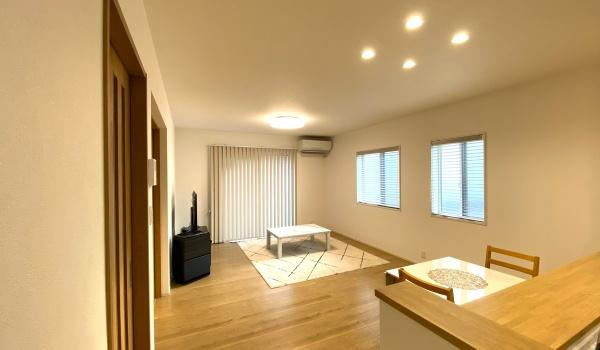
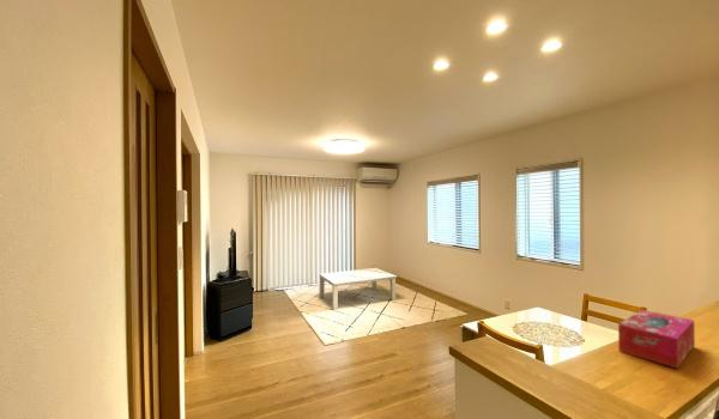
+ tissue box [617,309,696,370]
